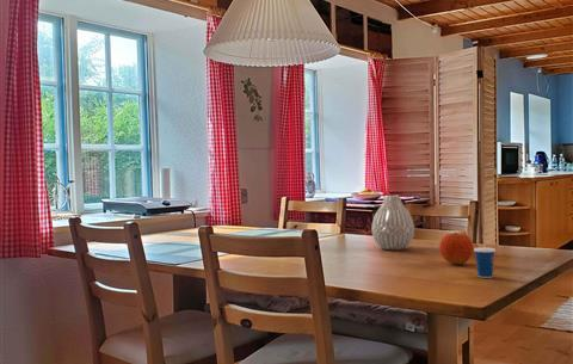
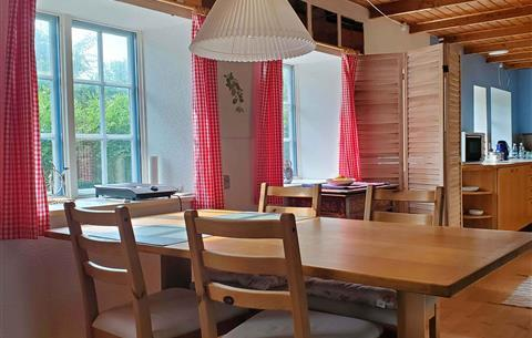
- fruit [438,232,475,266]
- cup [473,234,497,279]
- vase [370,195,415,251]
